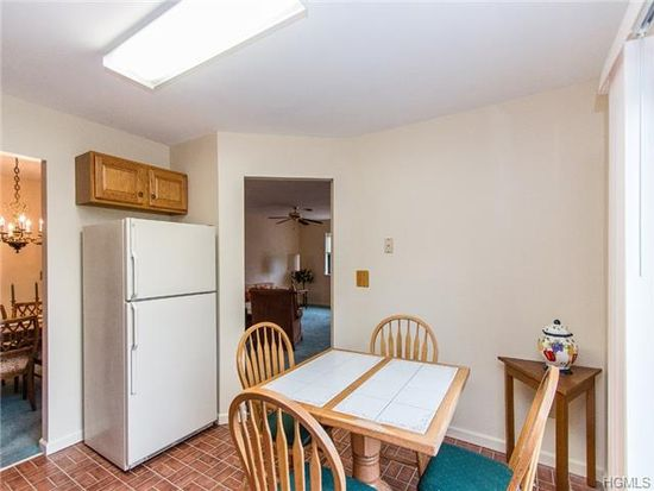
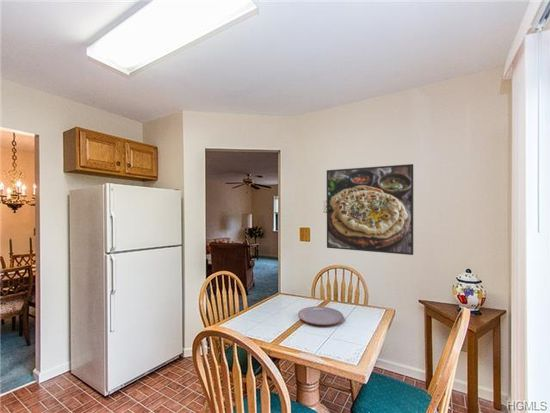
+ plate [297,306,344,326]
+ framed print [326,163,414,256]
